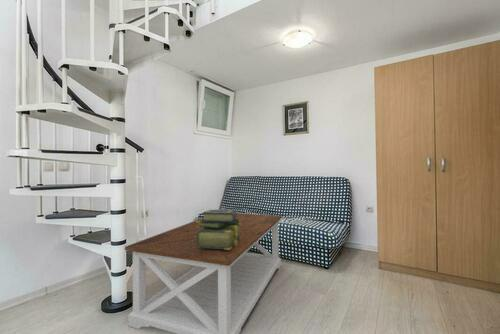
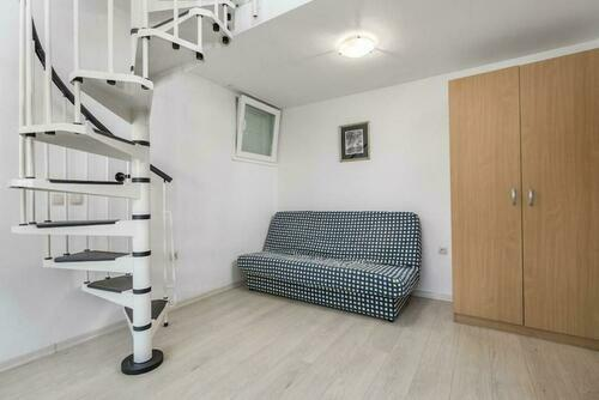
- stack of books [196,209,241,250]
- coffee table [124,212,283,334]
